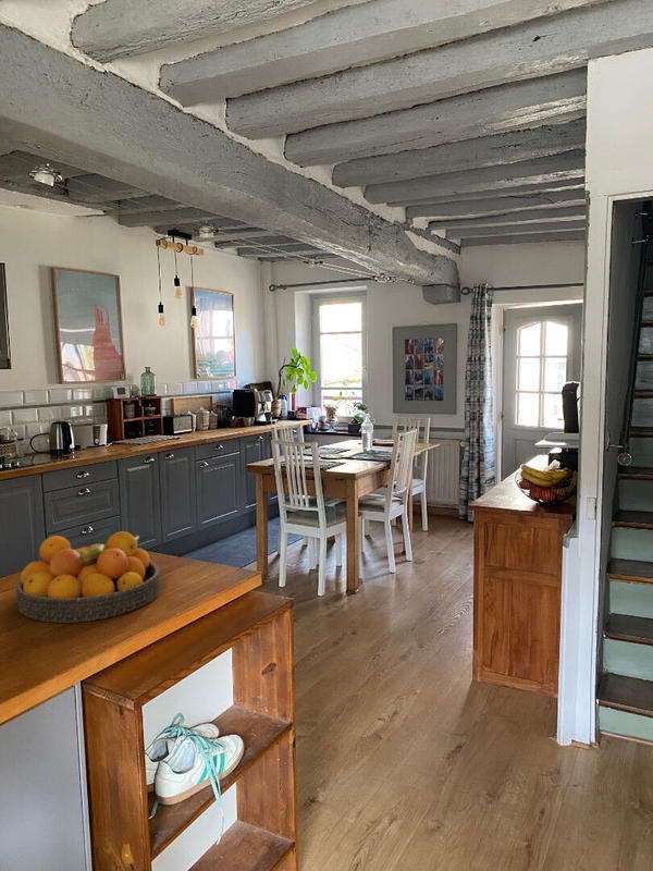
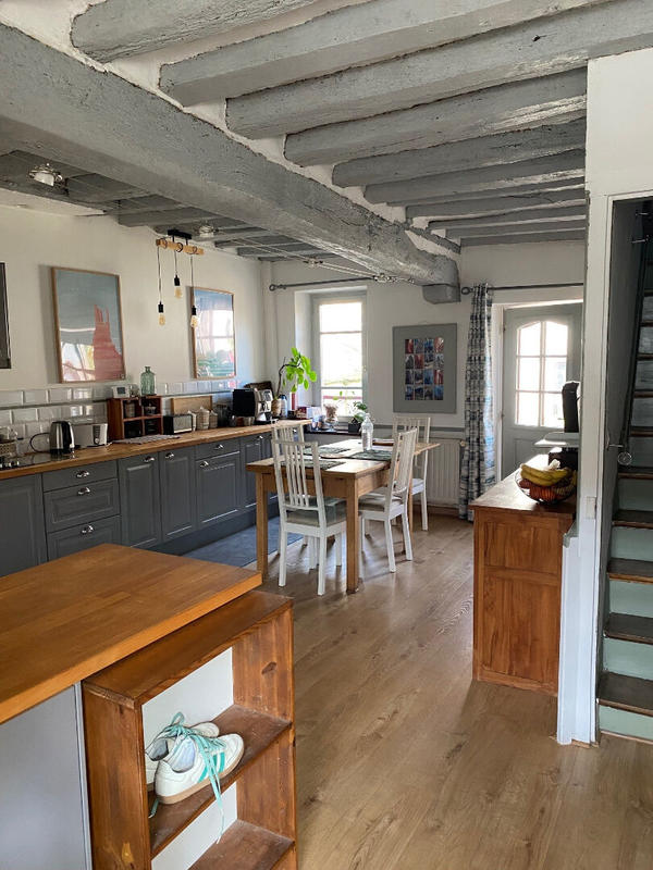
- fruit bowl [15,530,162,624]
